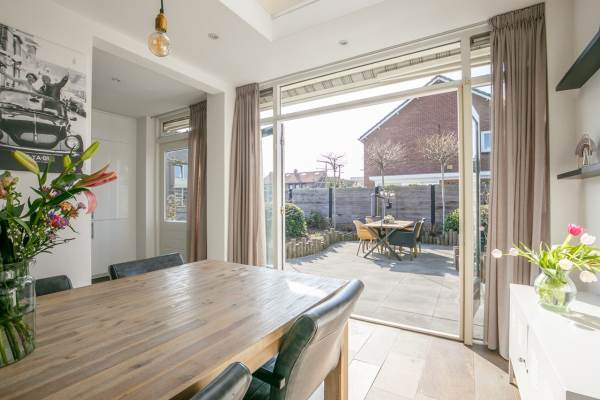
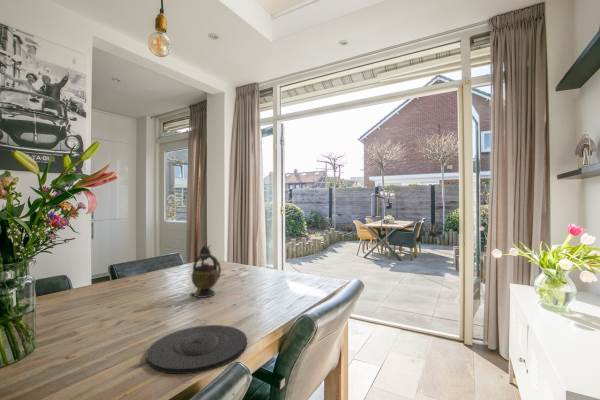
+ plate [146,324,248,375]
+ teapot [189,244,222,299]
